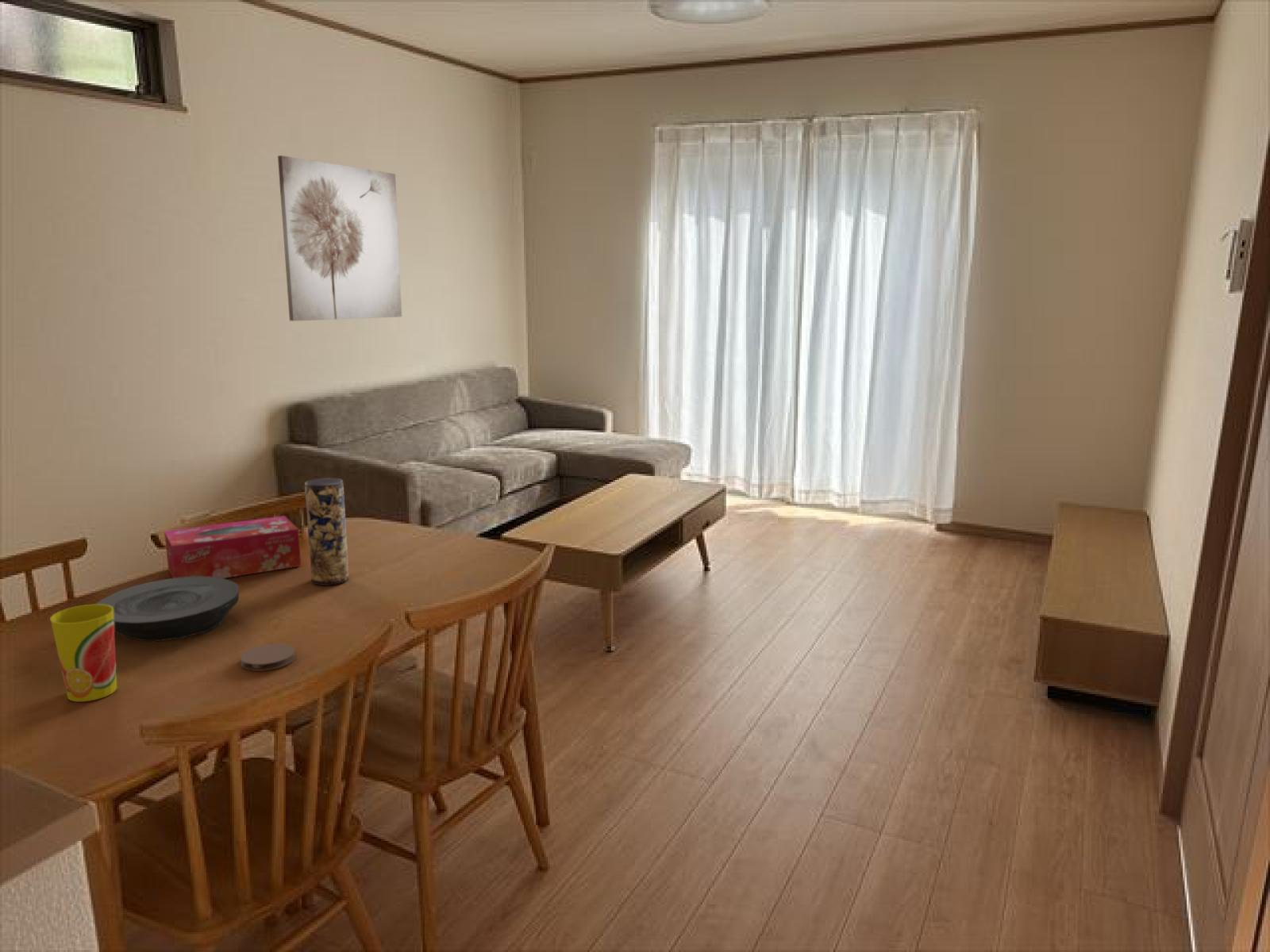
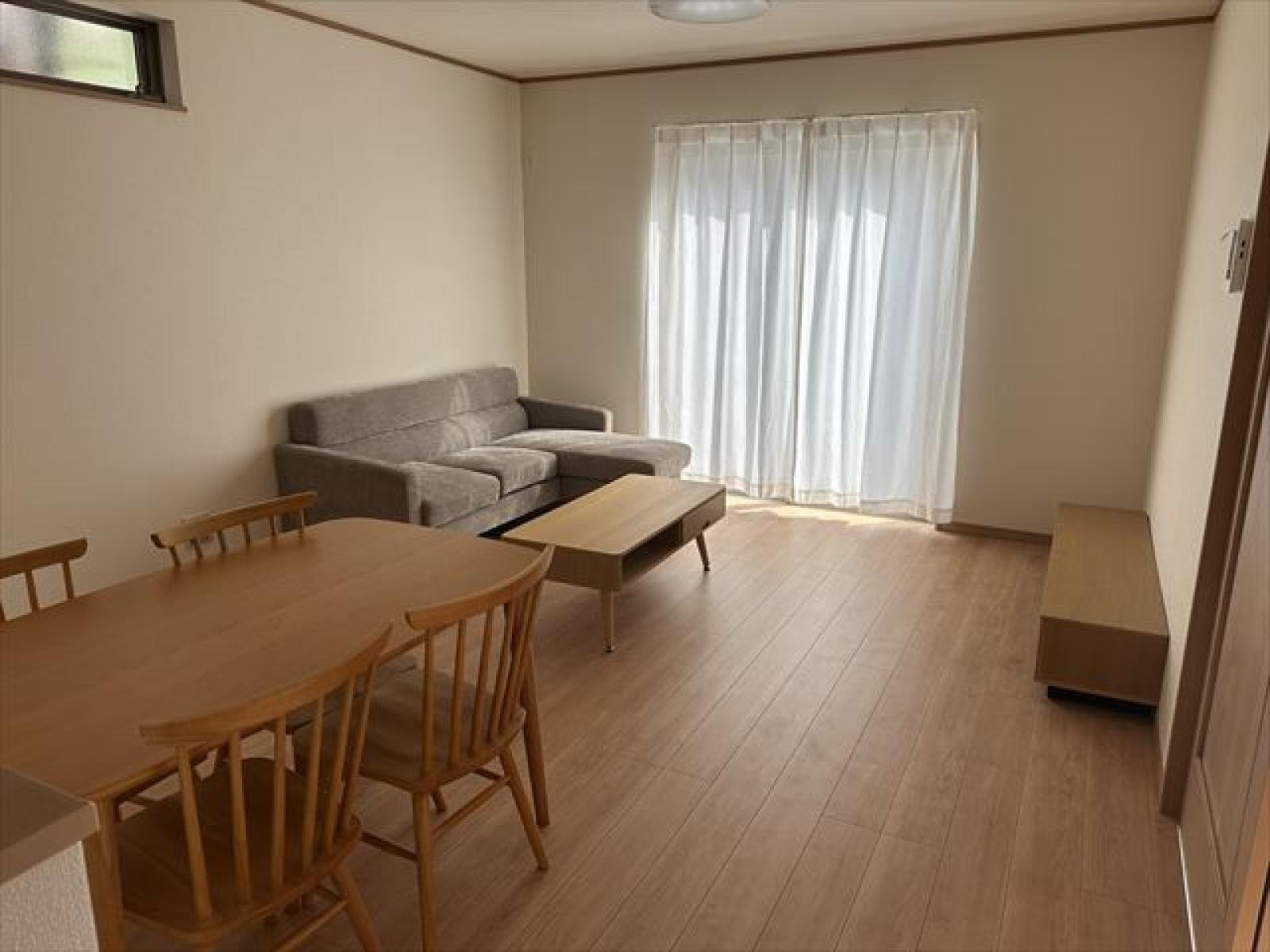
- cup [49,604,117,702]
- wall art [277,155,402,322]
- vase [304,477,350,586]
- plate [95,577,240,642]
- coaster [240,643,296,672]
- tissue box [164,515,302,578]
